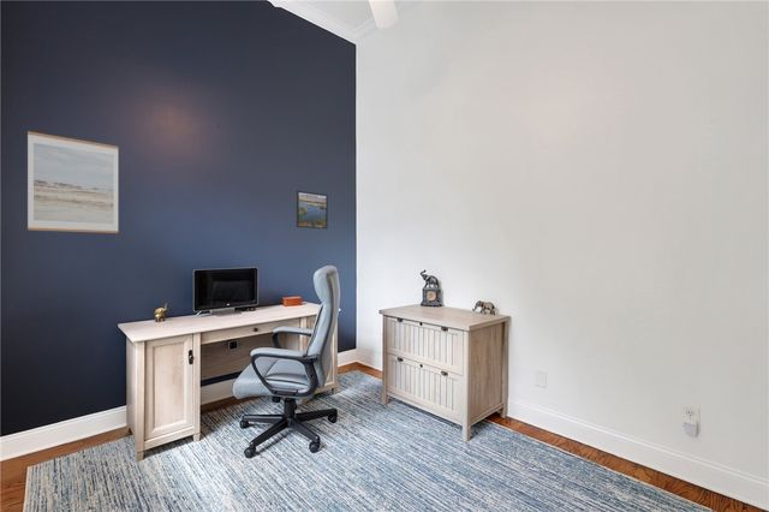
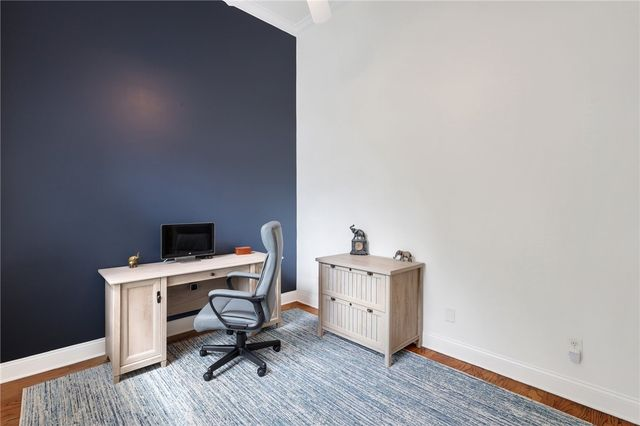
- wall art [26,130,120,234]
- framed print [296,190,329,231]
